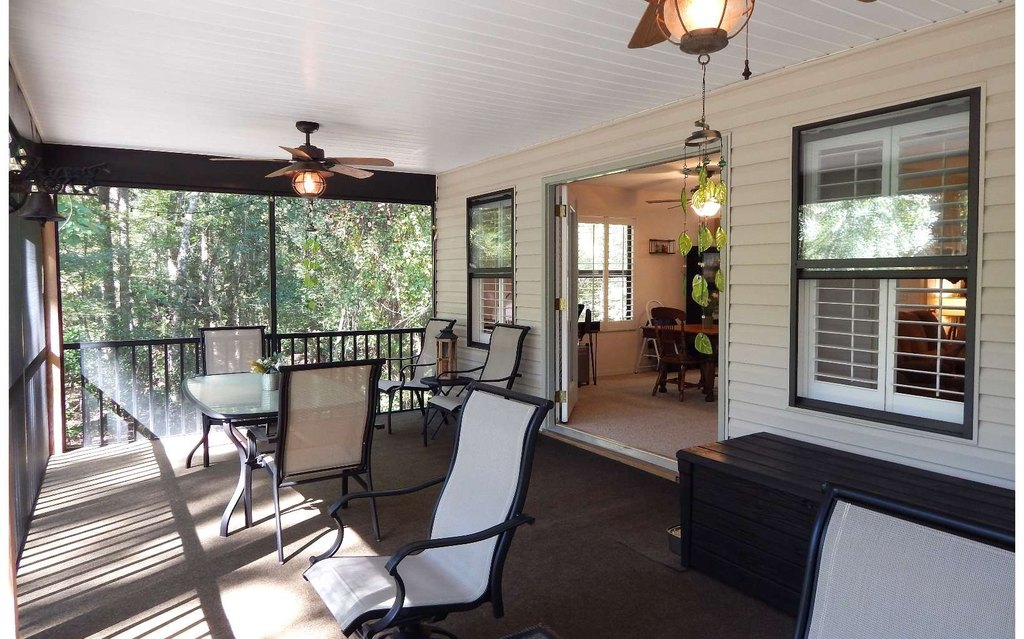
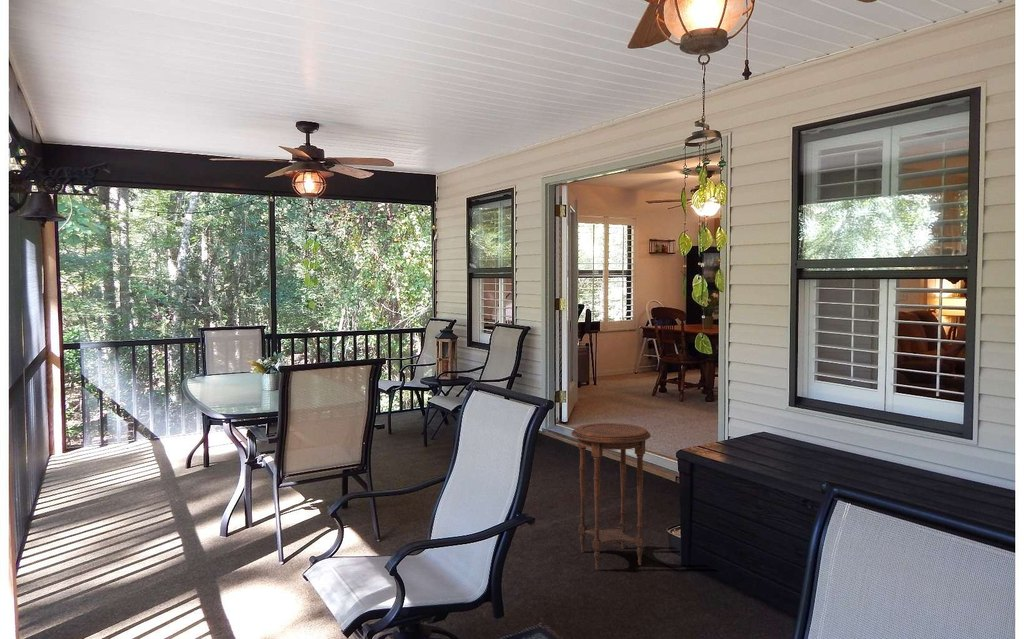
+ side table [571,422,652,570]
